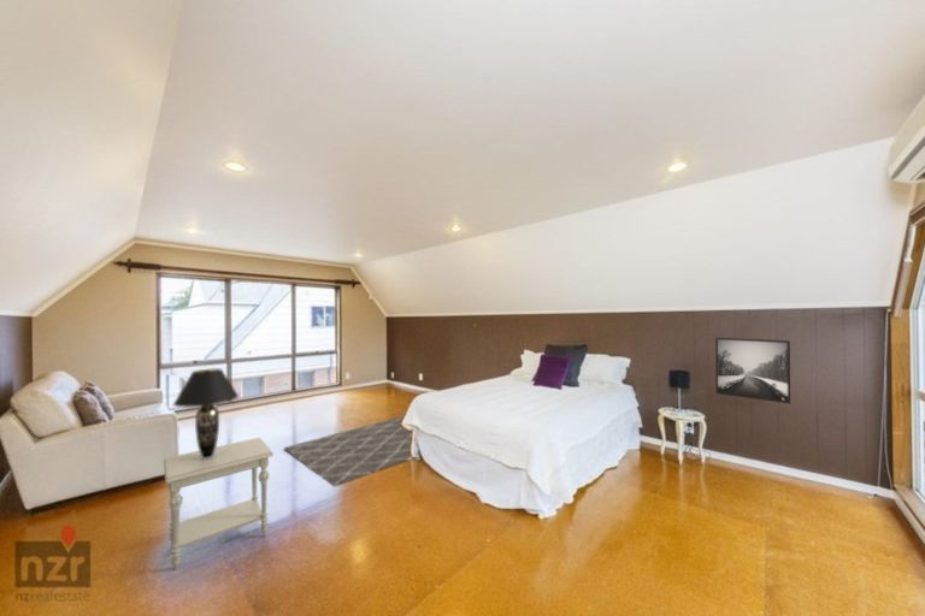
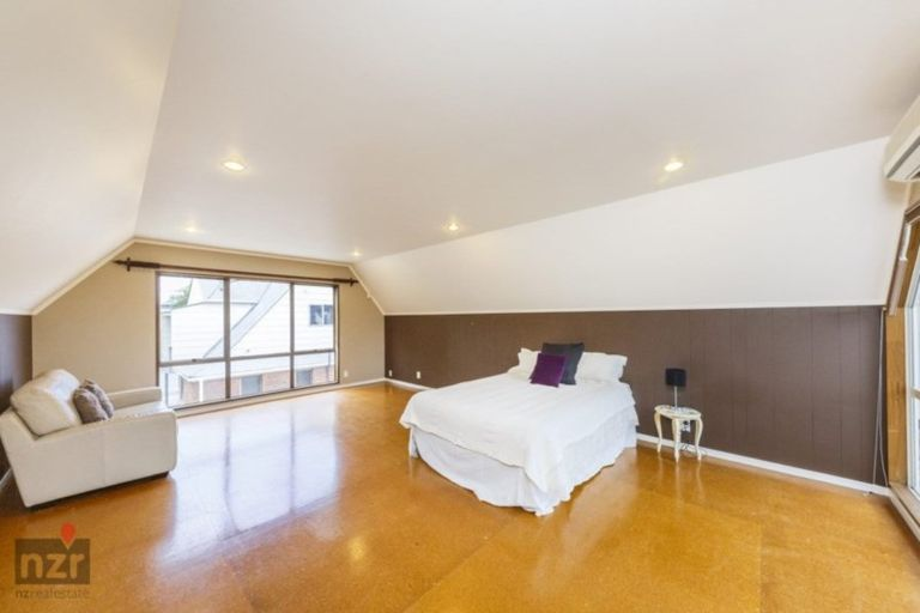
- side table [163,437,275,571]
- table lamp [172,367,240,460]
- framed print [714,337,791,404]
- rug [283,414,417,487]
